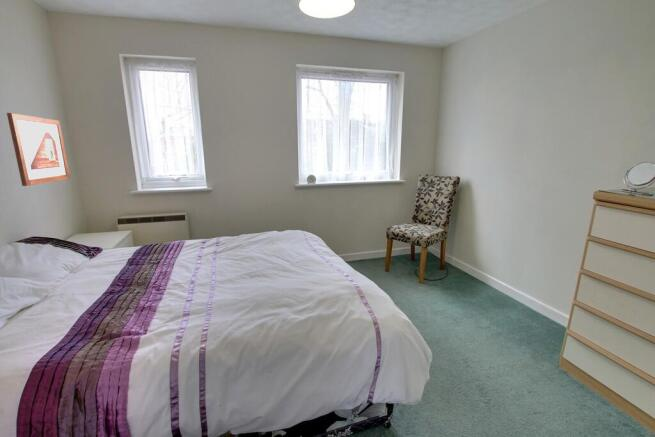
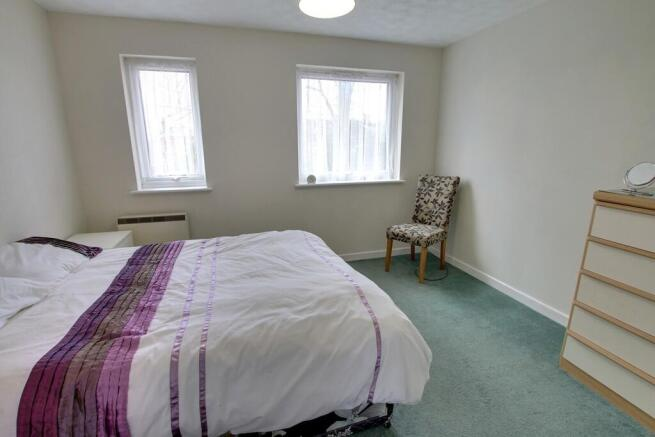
- picture frame [6,112,71,187]
